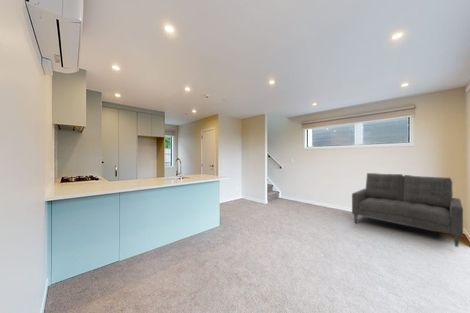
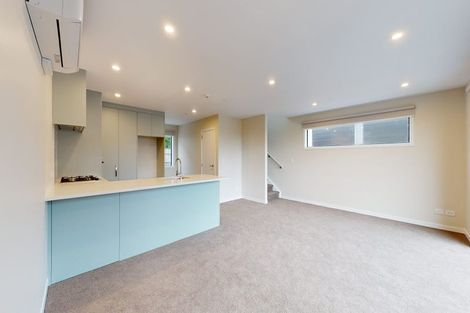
- loveseat [351,172,464,248]
